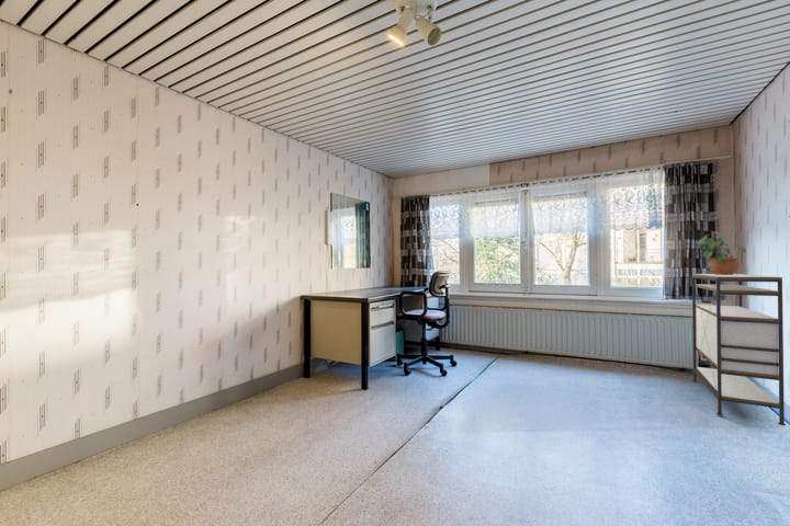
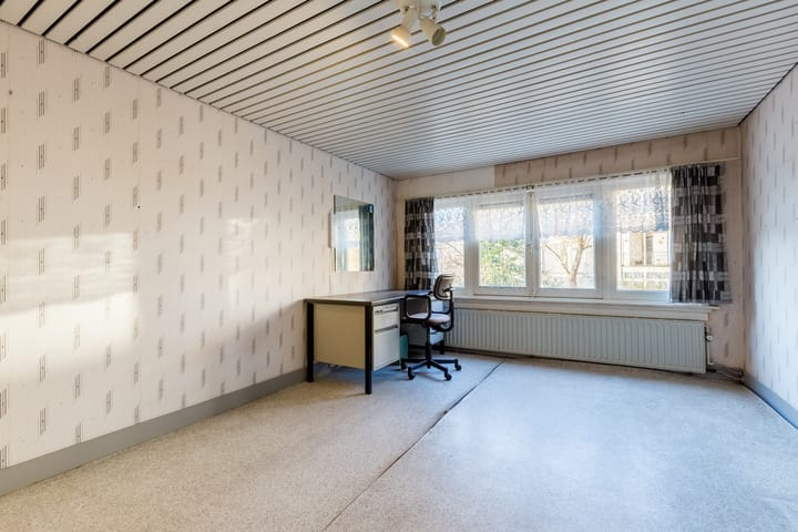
- shelving unit [691,273,787,426]
- potted plant [697,233,747,275]
